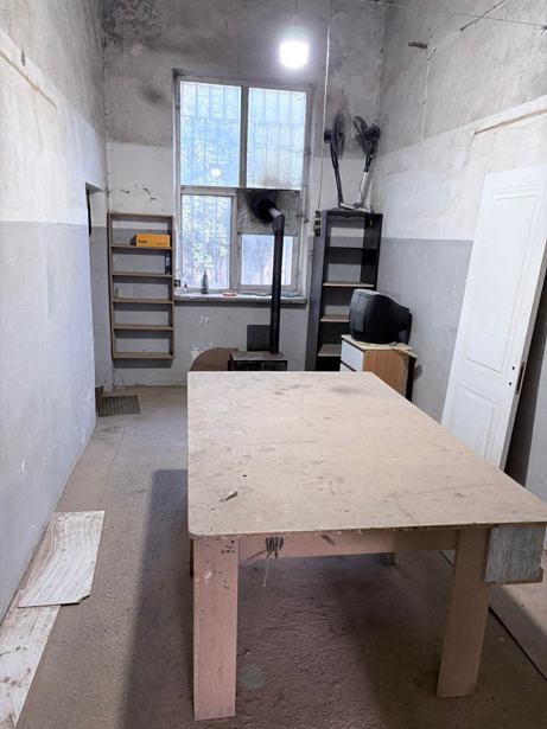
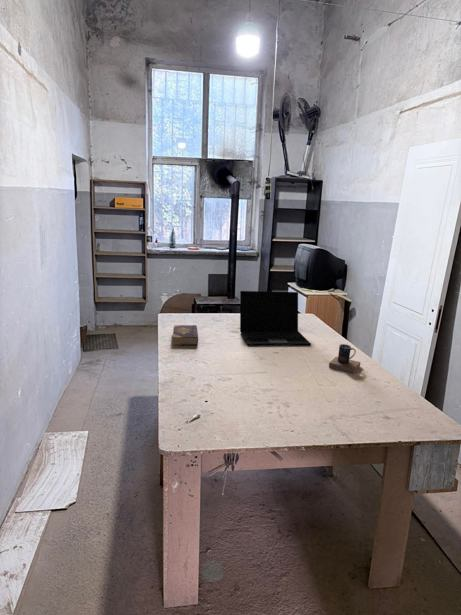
+ mug [328,343,362,374]
+ laptop [239,290,312,346]
+ book [172,324,199,346]
